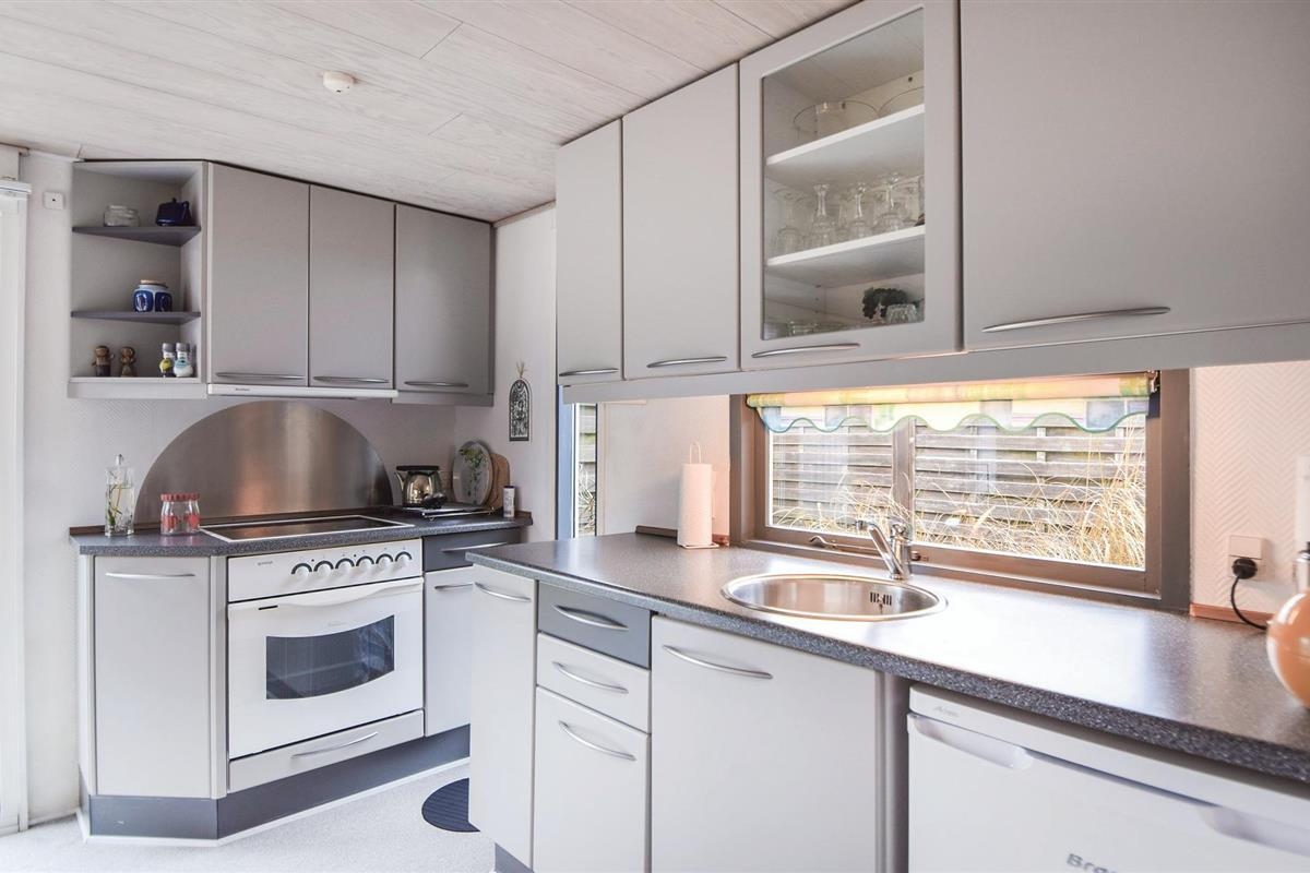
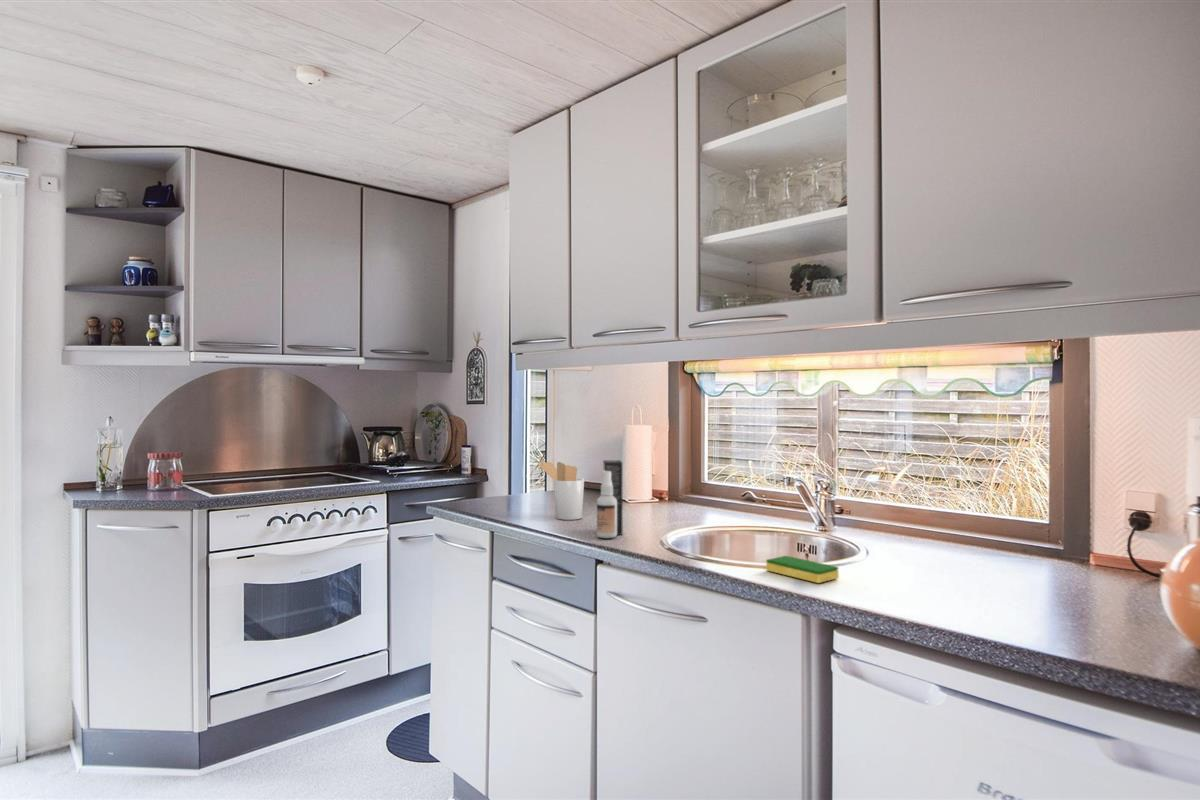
+ utensil holder [537,461,585,521]
+ dish sponge [765,555,839,584]
+ spray bottle [596,459,623,539]
